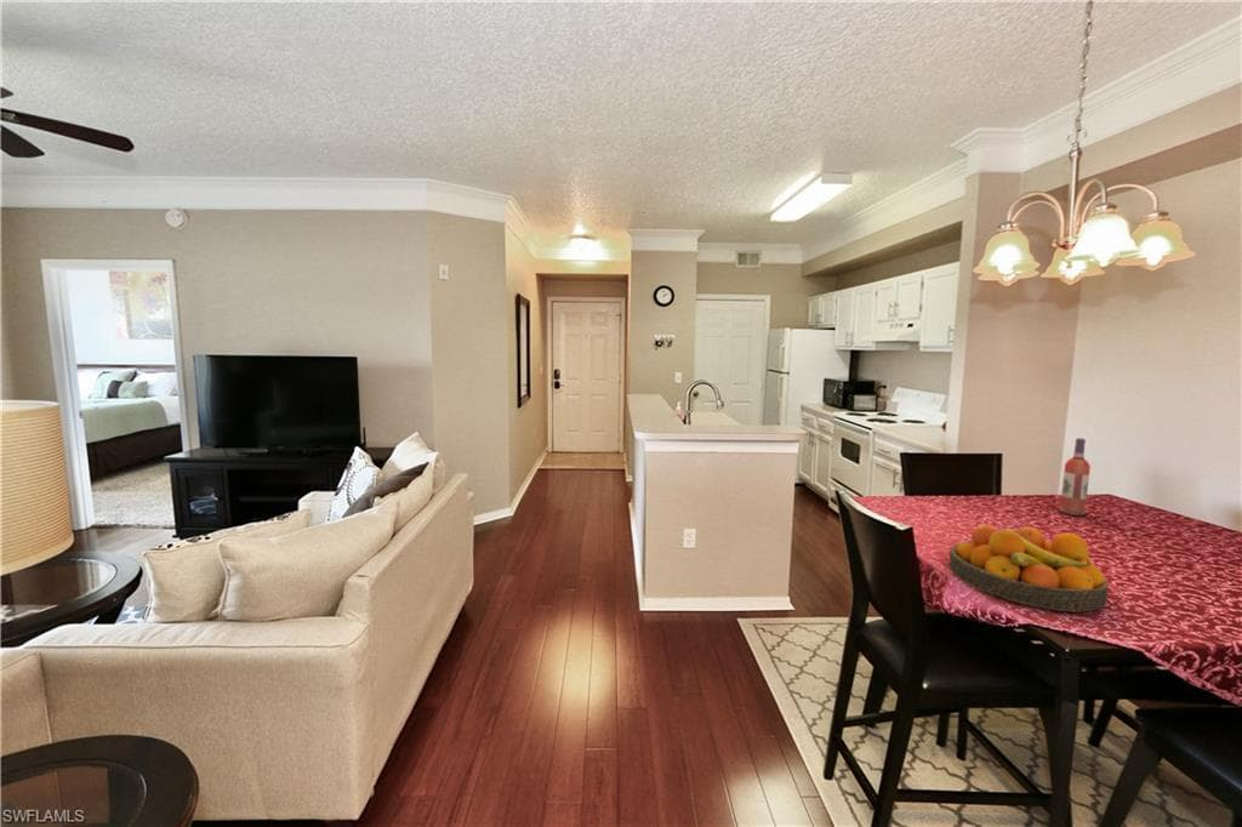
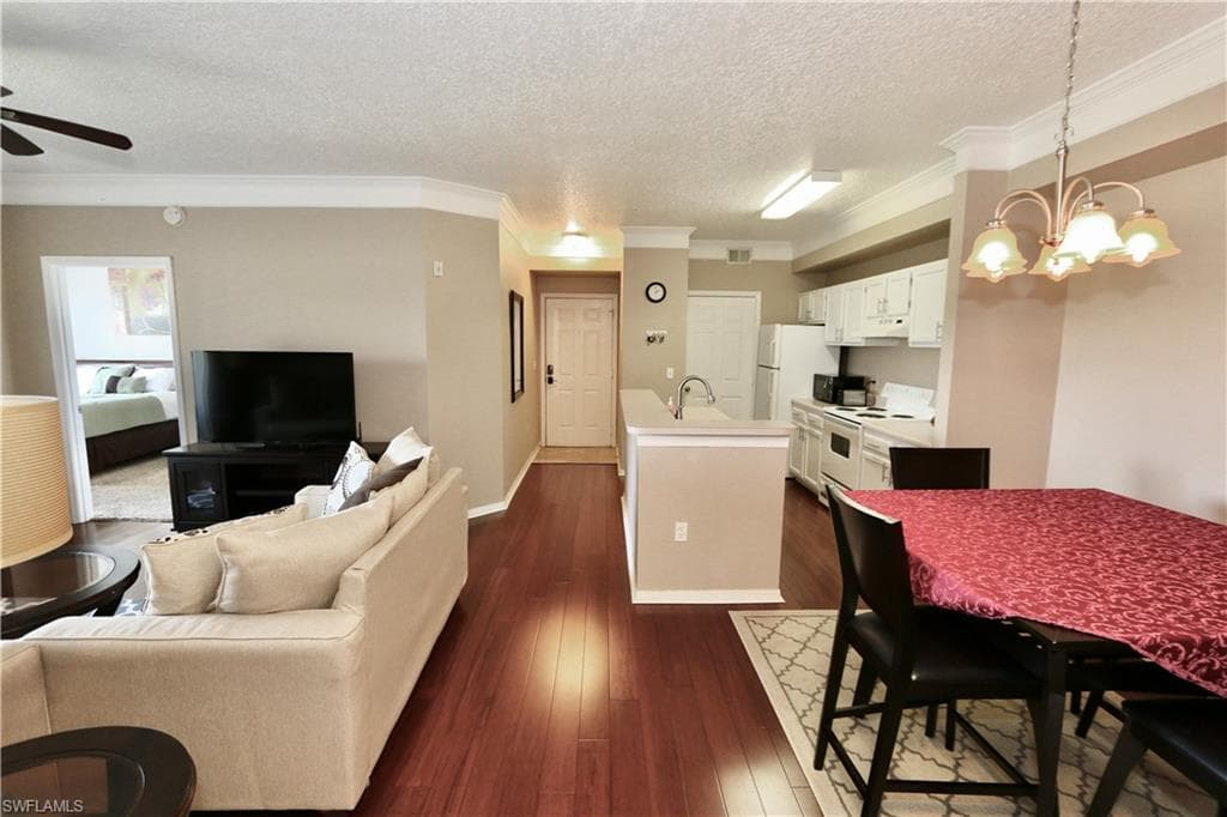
- wine bottle [1059,437,1092,517]
- fruit bowl [948,524,1110,614]
